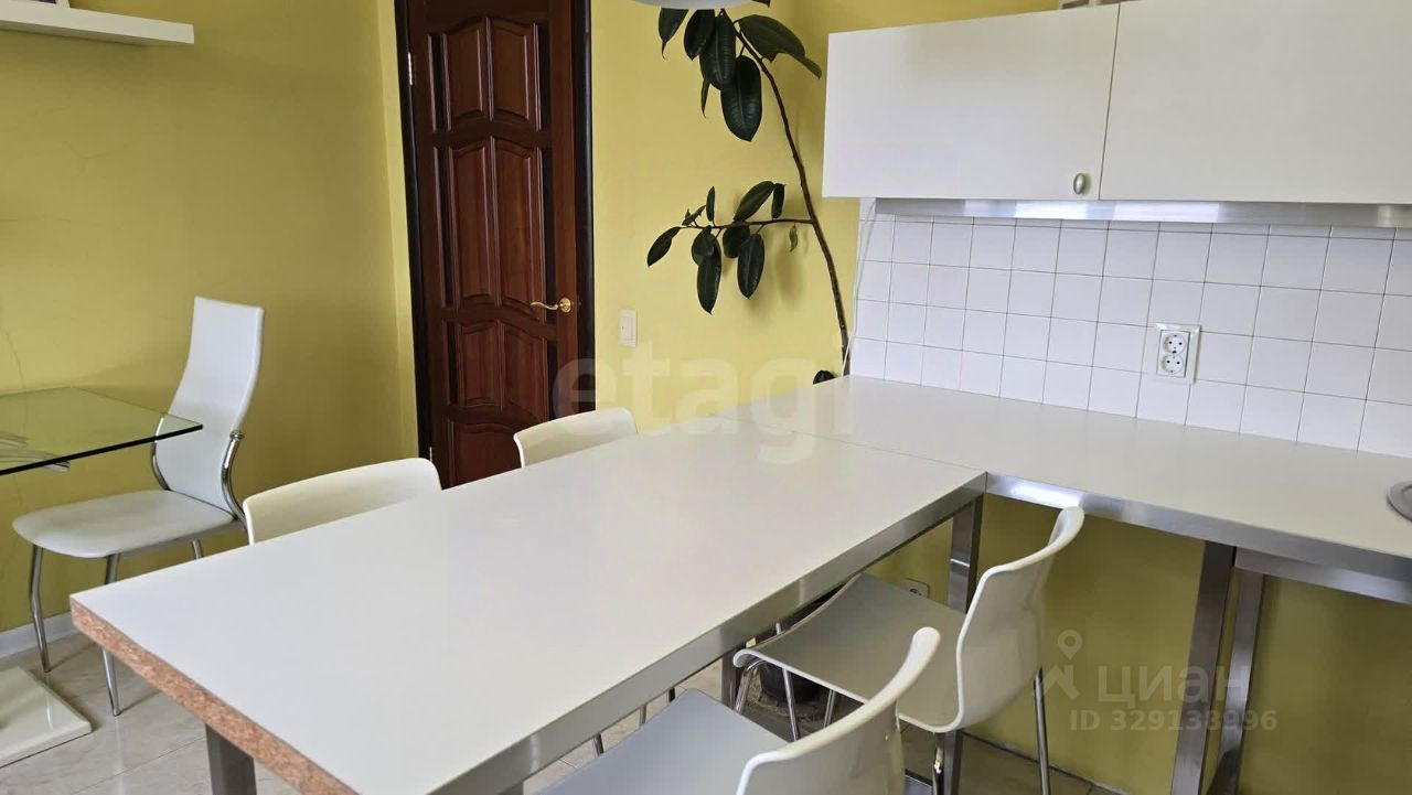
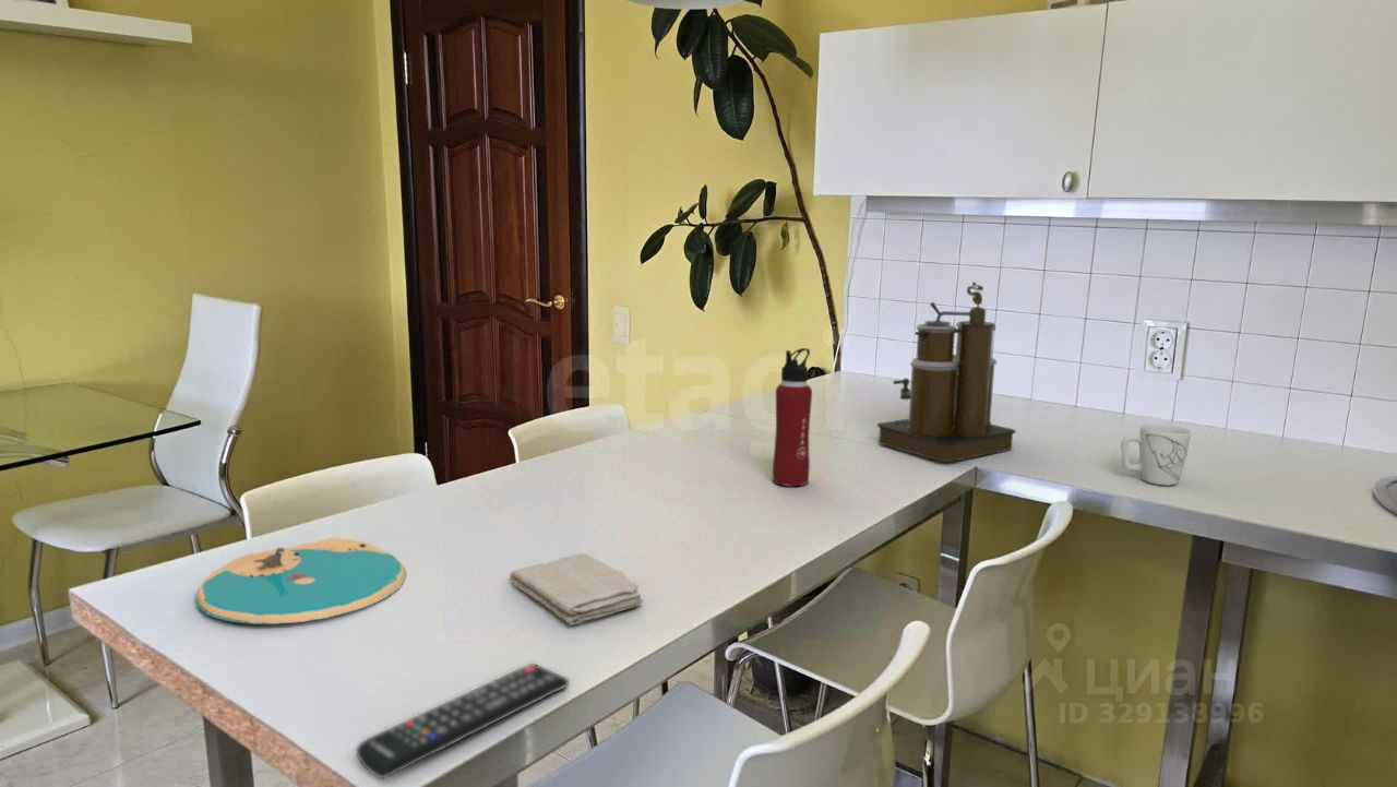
+ coffee maker [876,281,1017,463]
+ remote control [355,663,571,780]
+ washcloth [508,552,644,627]
+ plate [194,537,407,625]
+ mug [1120,424,1192,487]
+ water bottle [772,347,813,487]
